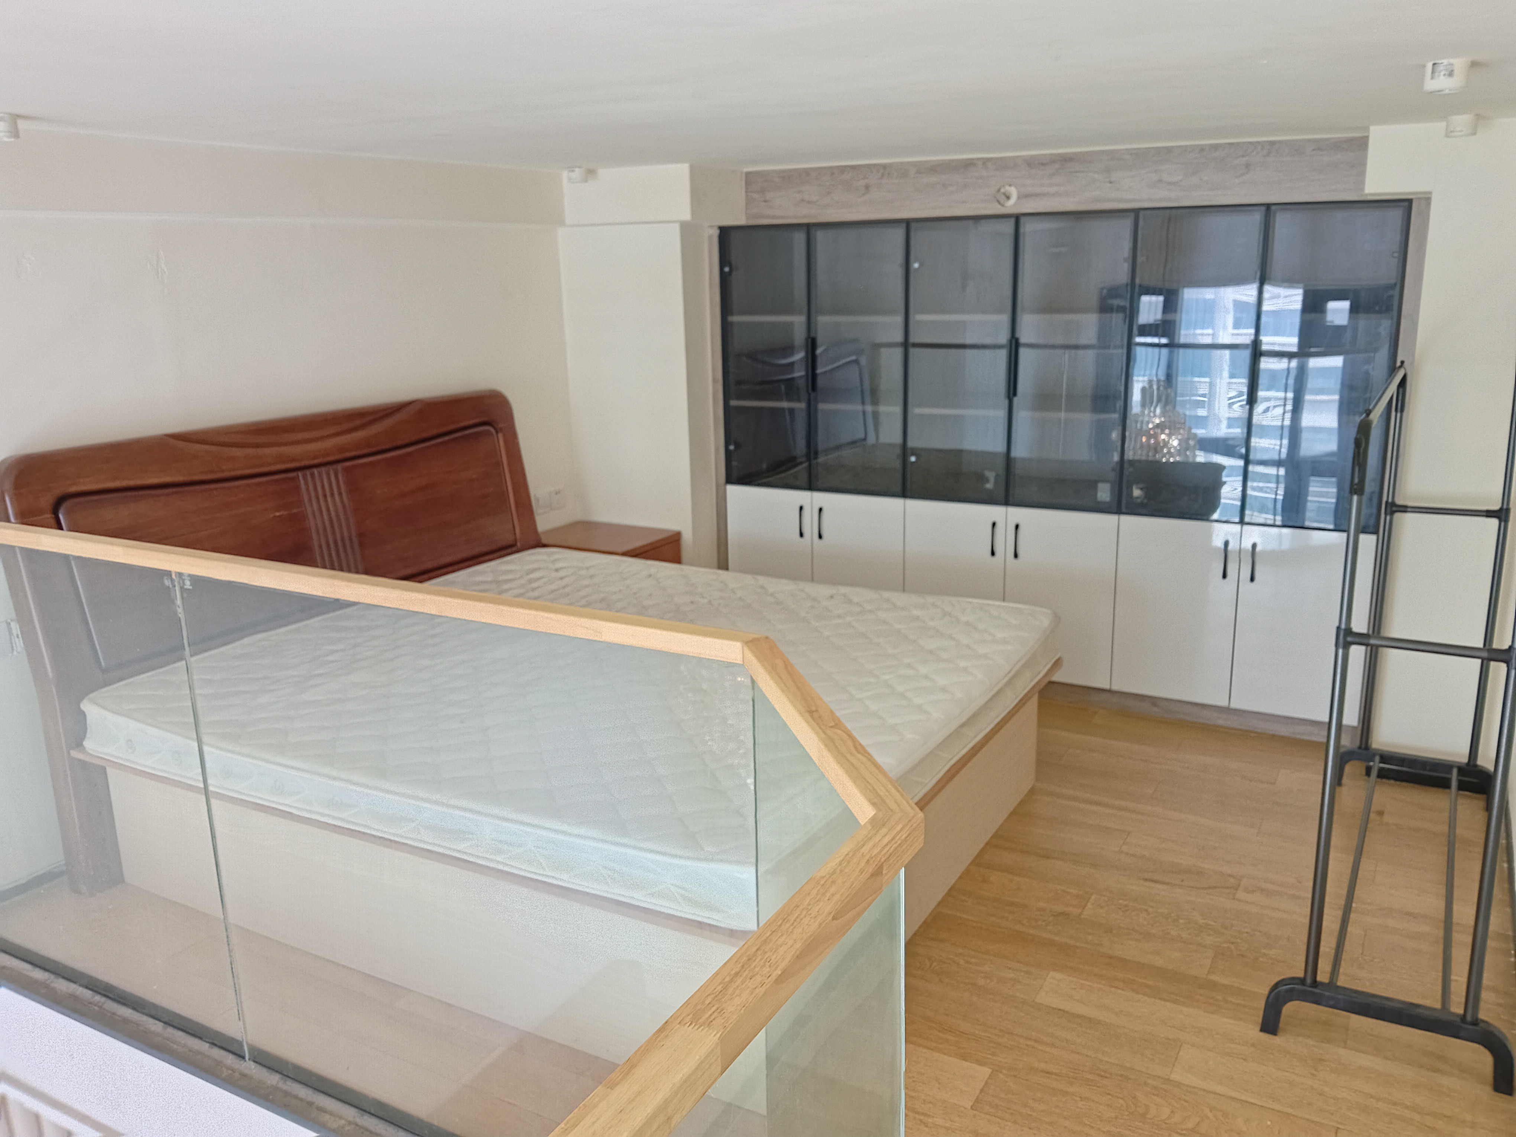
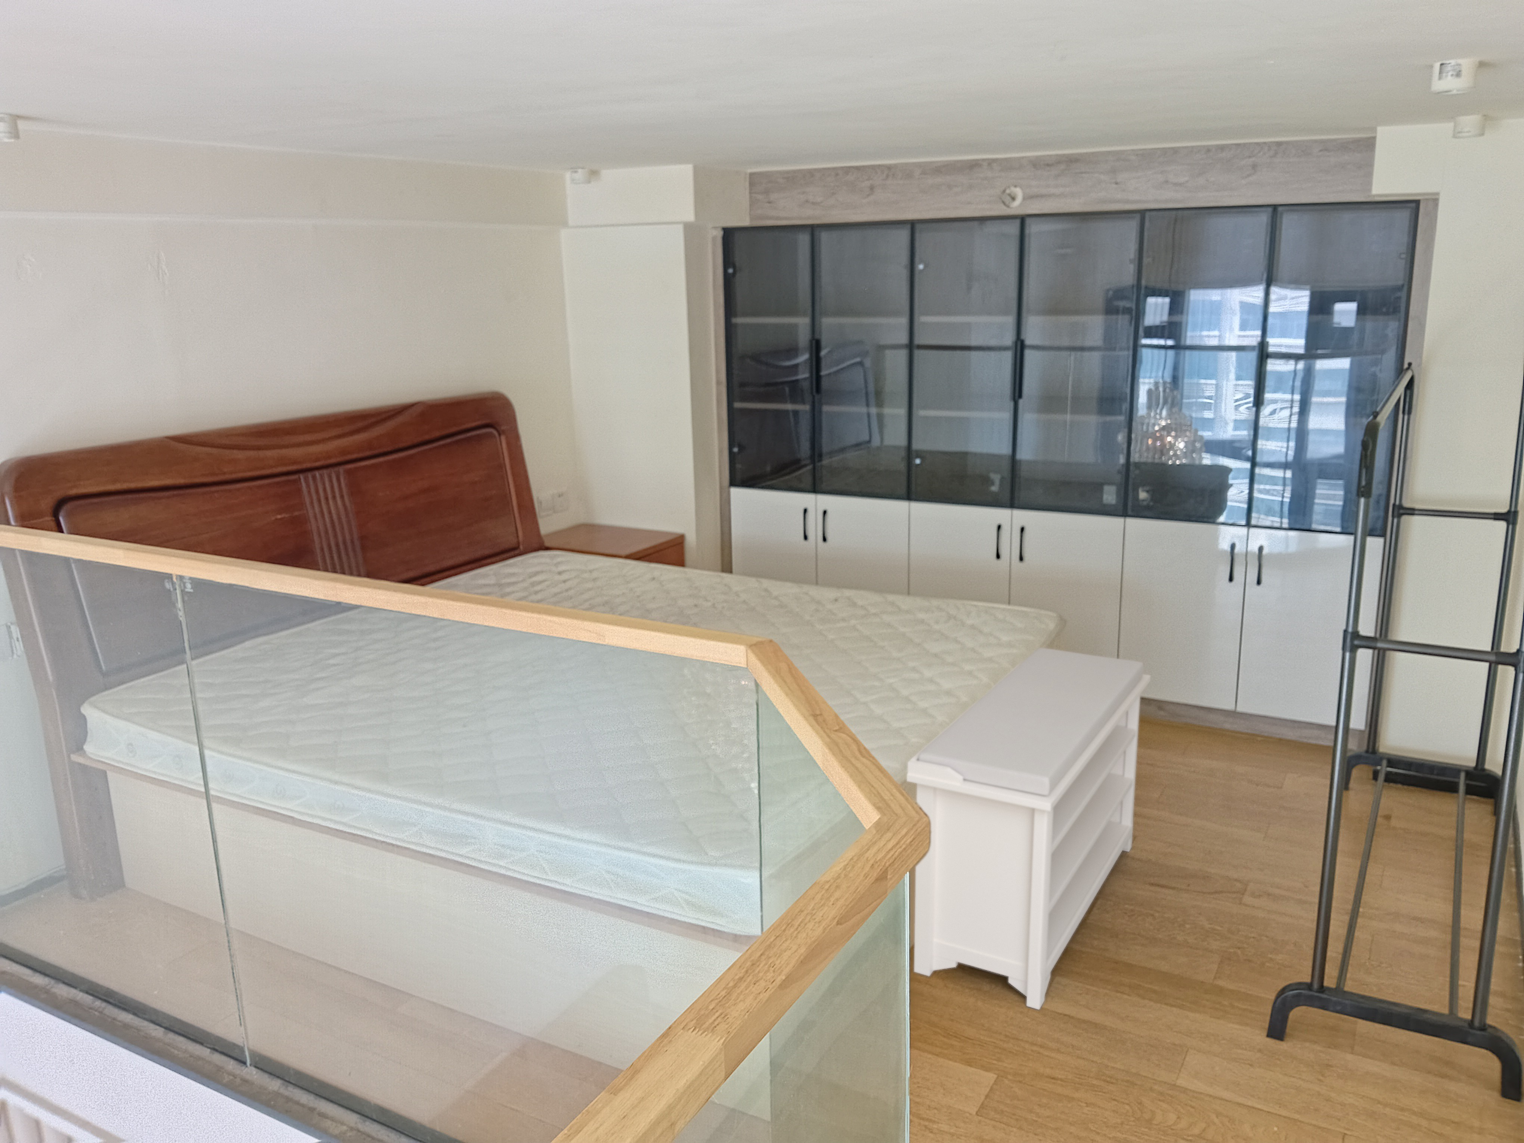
+ bench [906,647,1151,1011]
